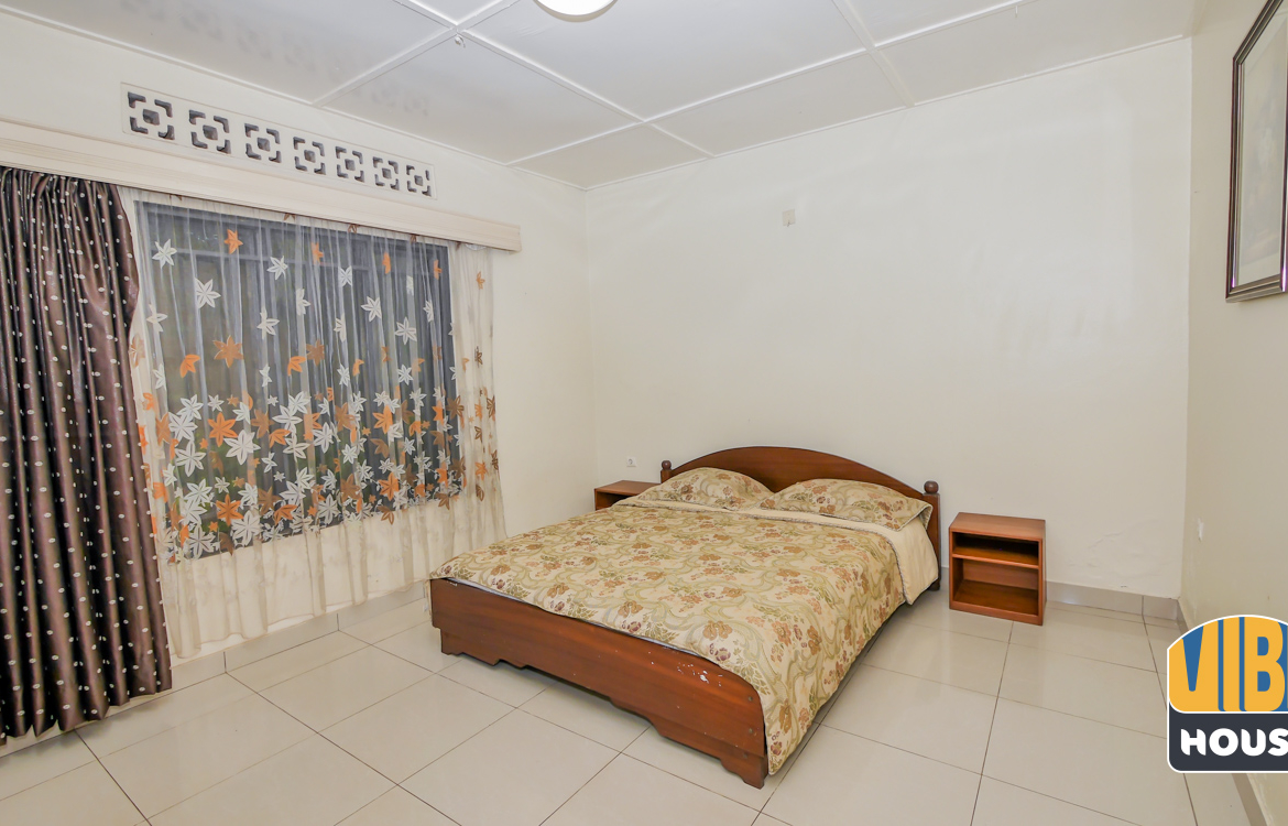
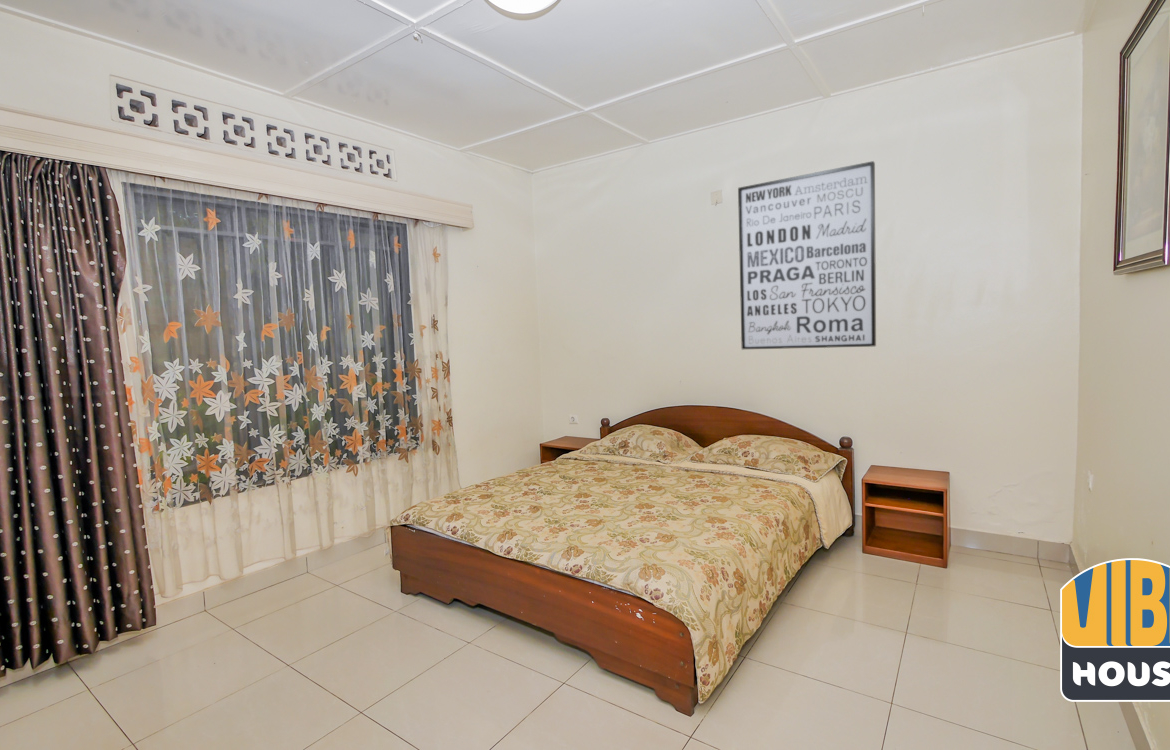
+ wall art [737,160,877,350]
